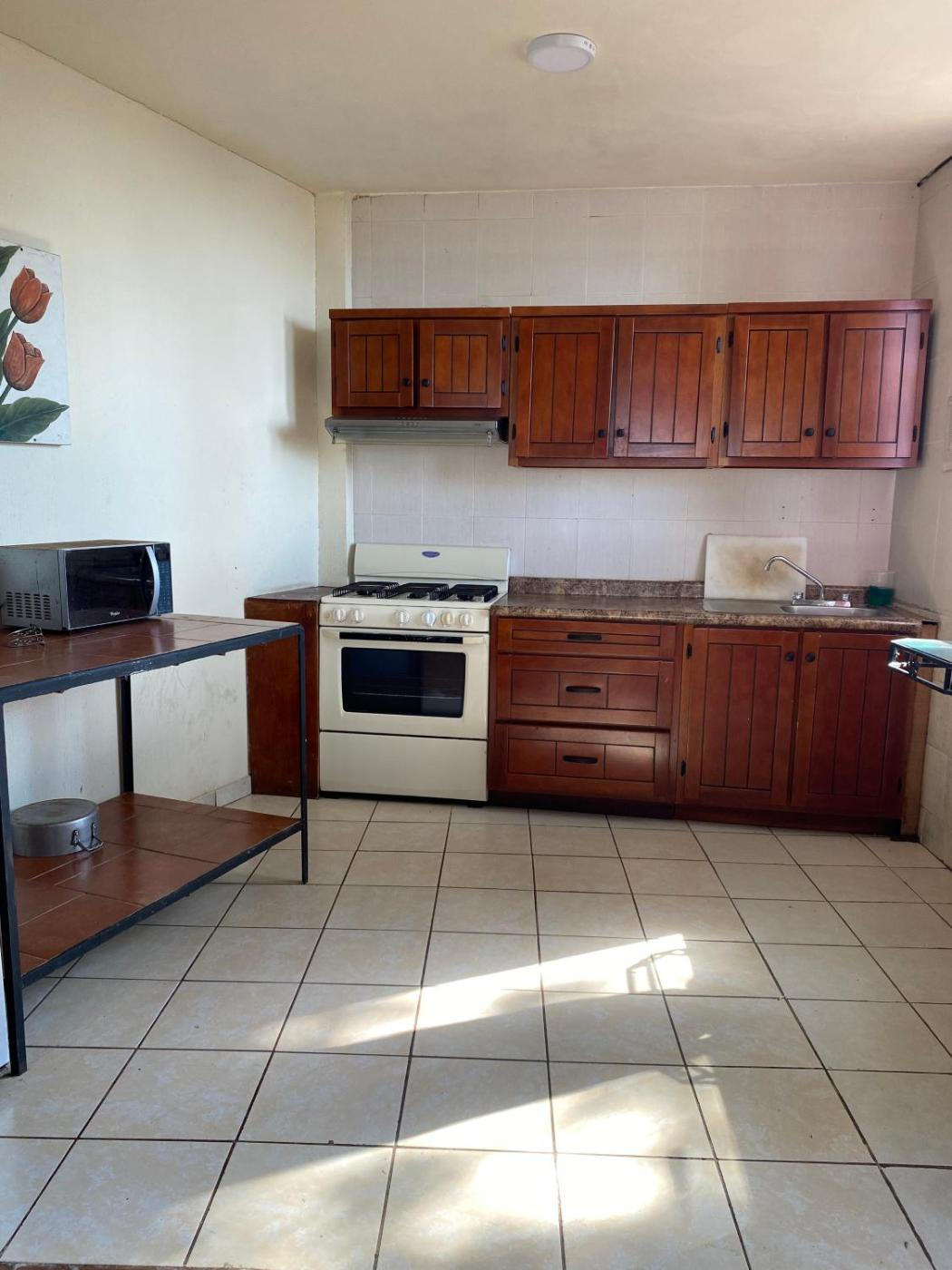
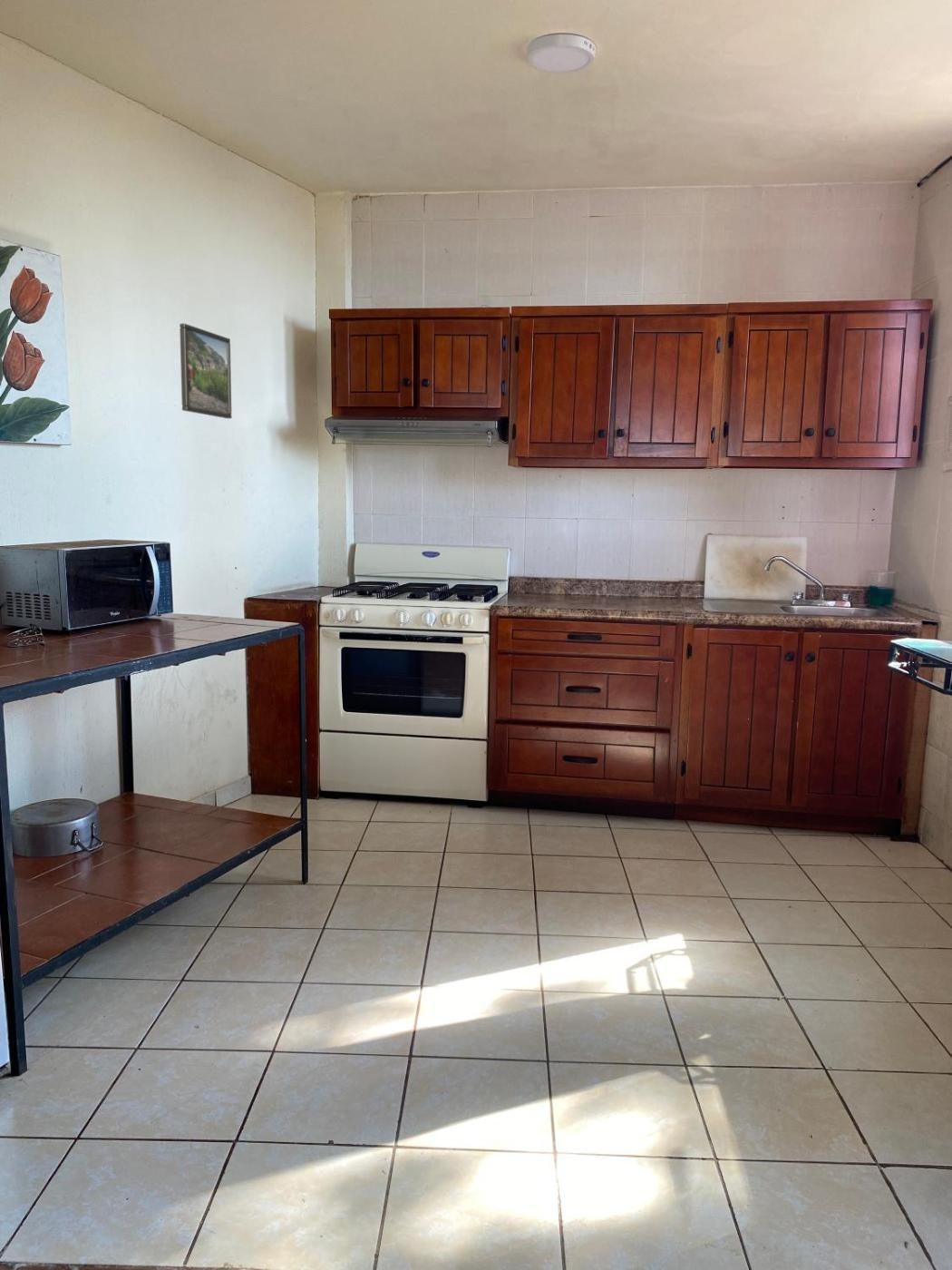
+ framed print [179,323,233,419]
